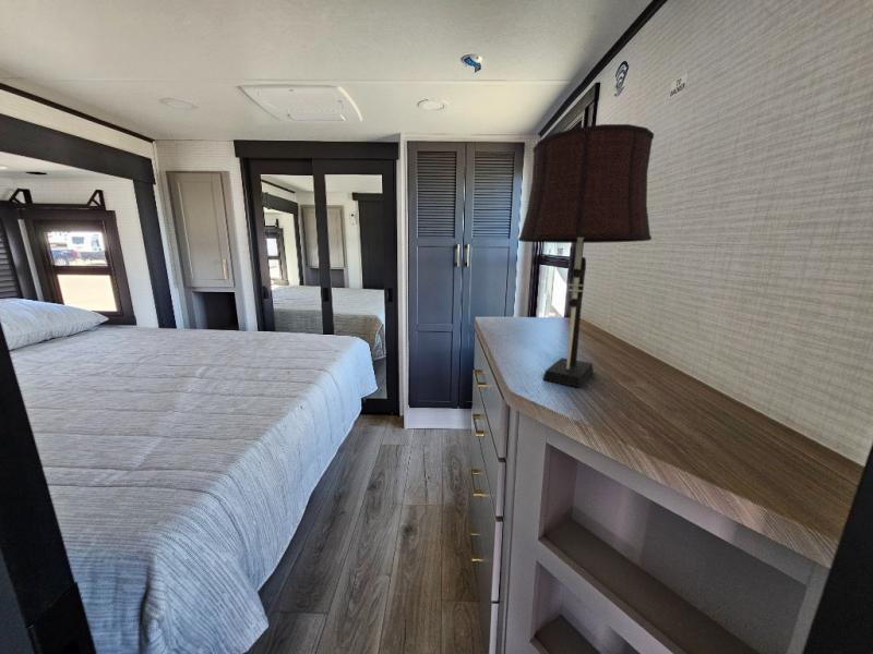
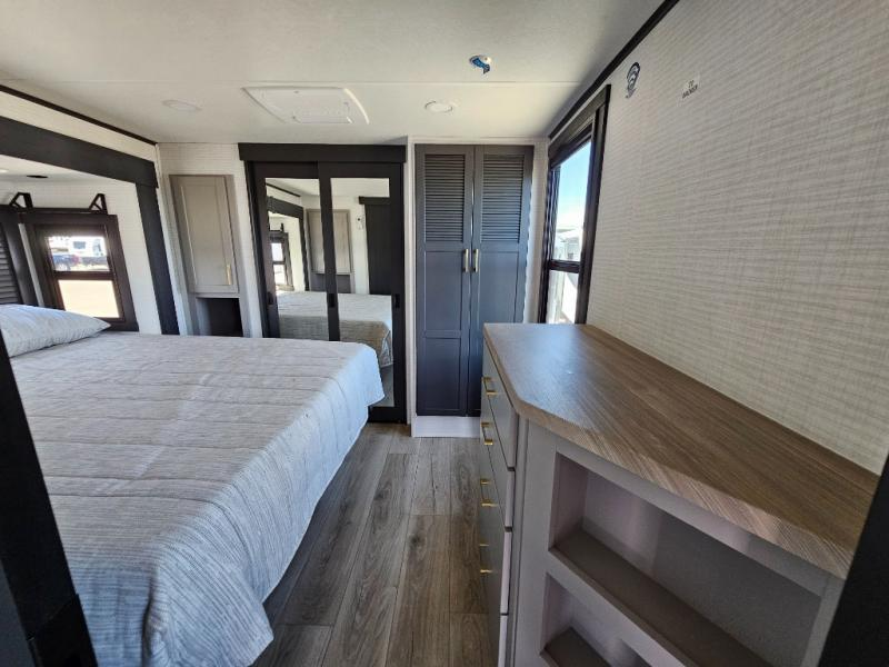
- table lamp [517,123,655,389]
